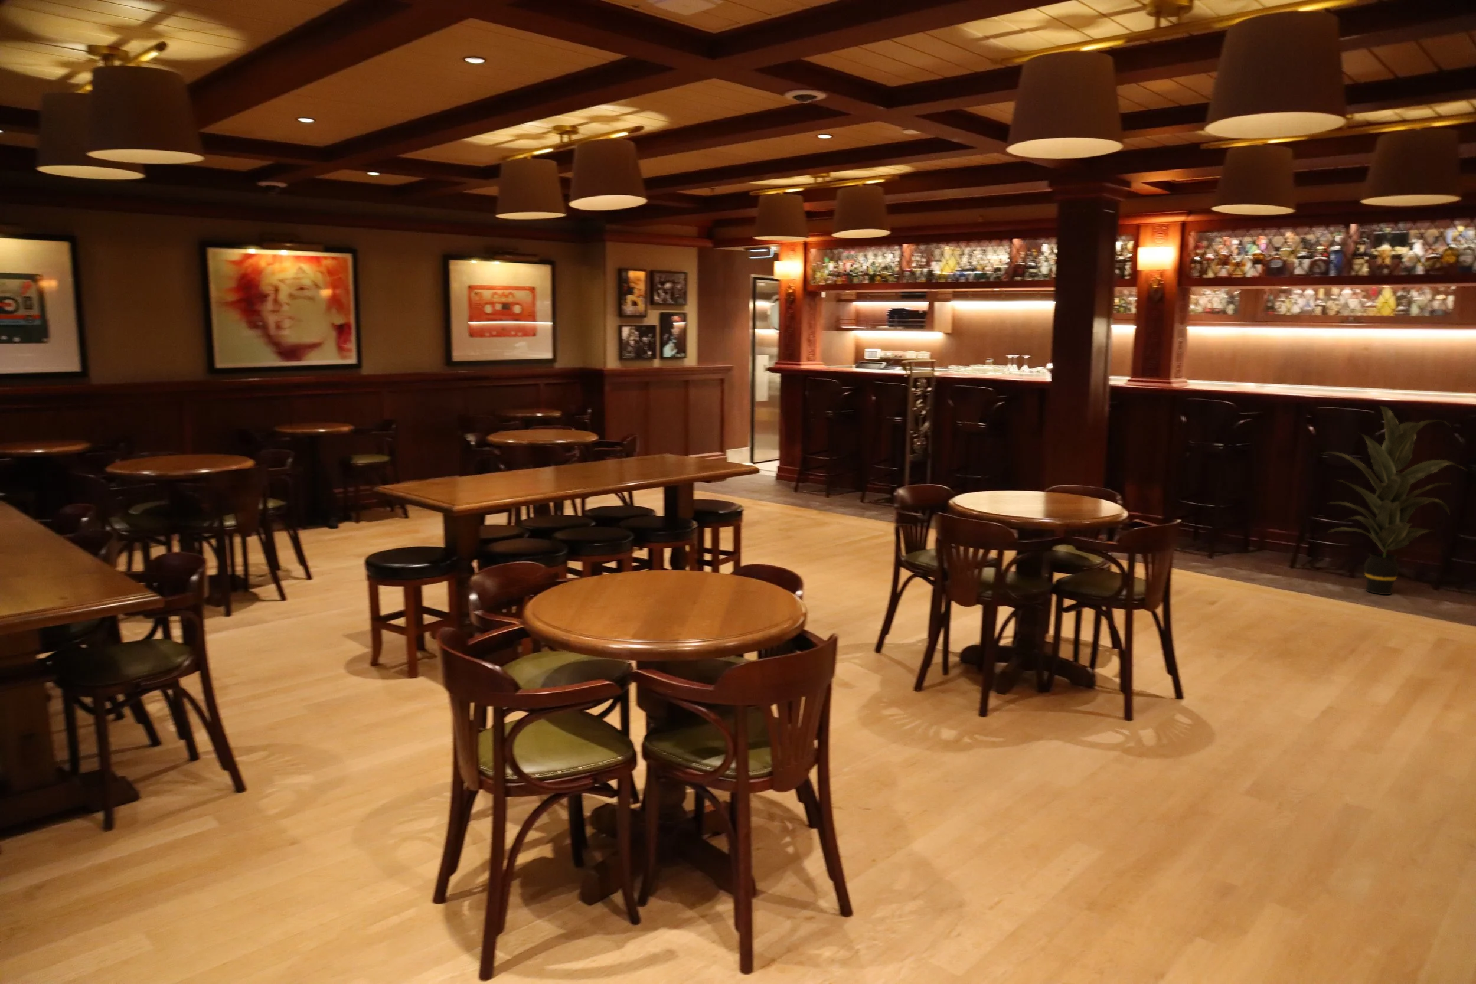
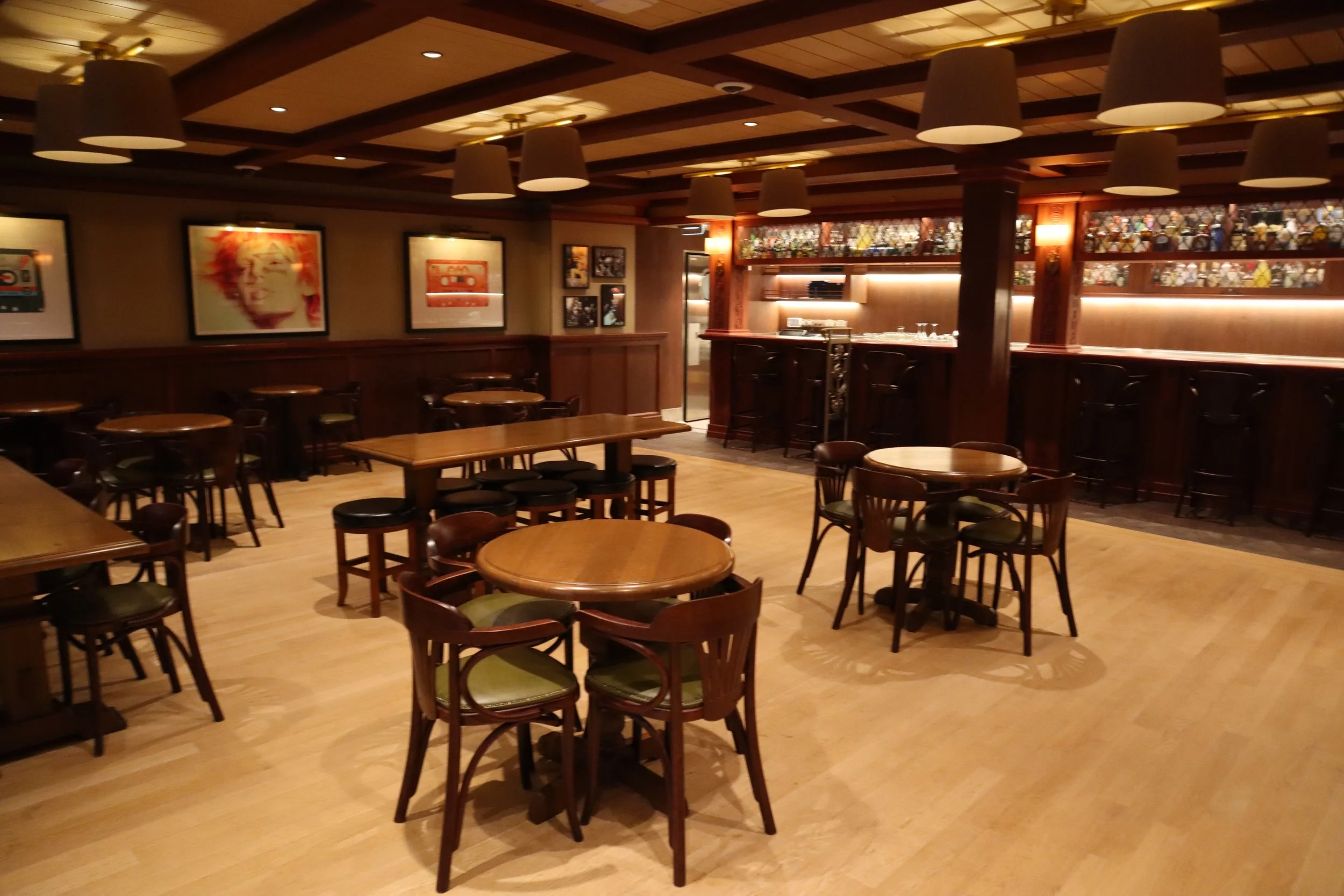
- indoor plant [1322,405,1467,595]
